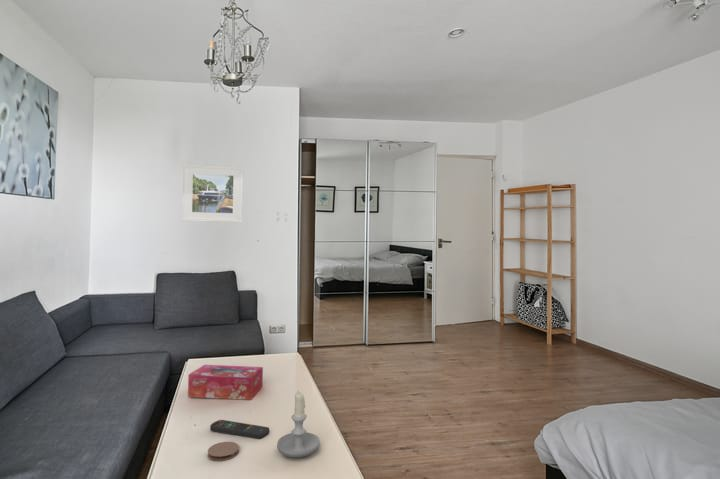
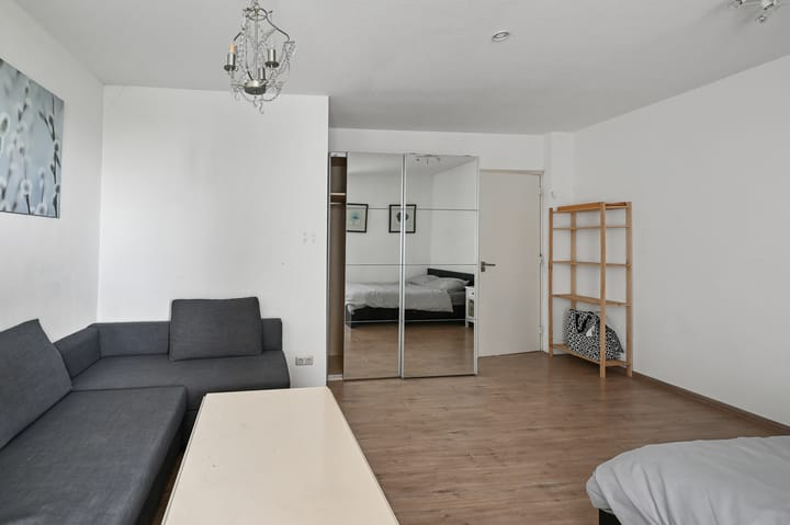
- remote control [209,419,270,440]
- tissue box [187,364,264,401]
- candle [276,390,321,459]
- coaster [207,441,240,462]
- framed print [181,163,244,224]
